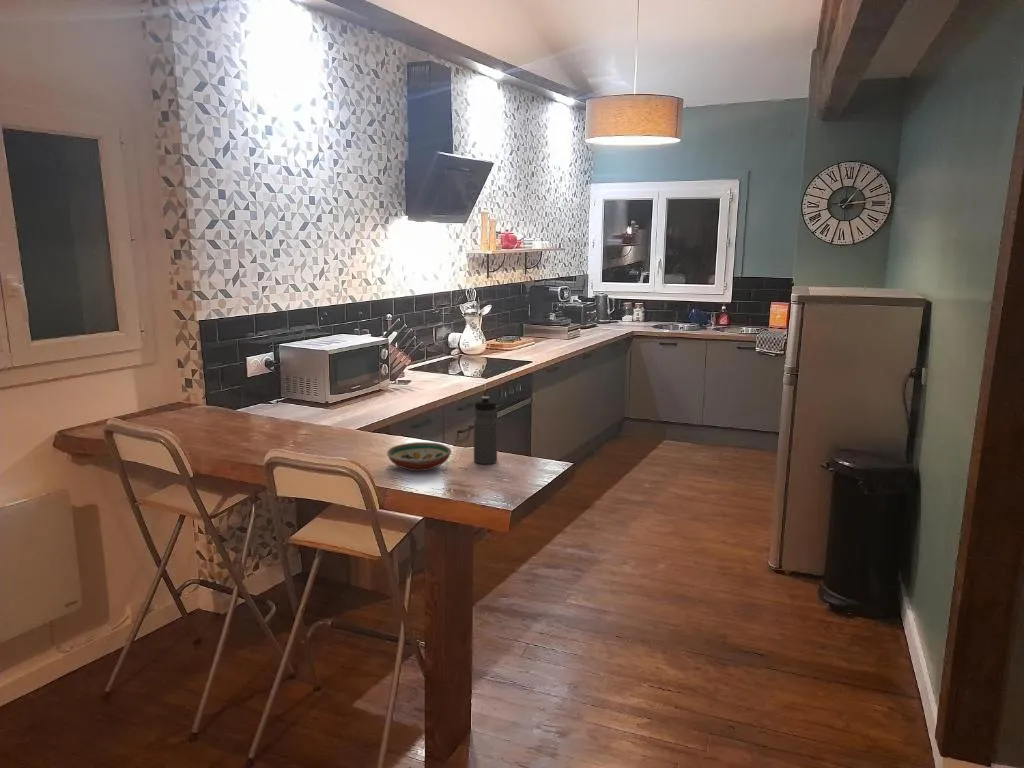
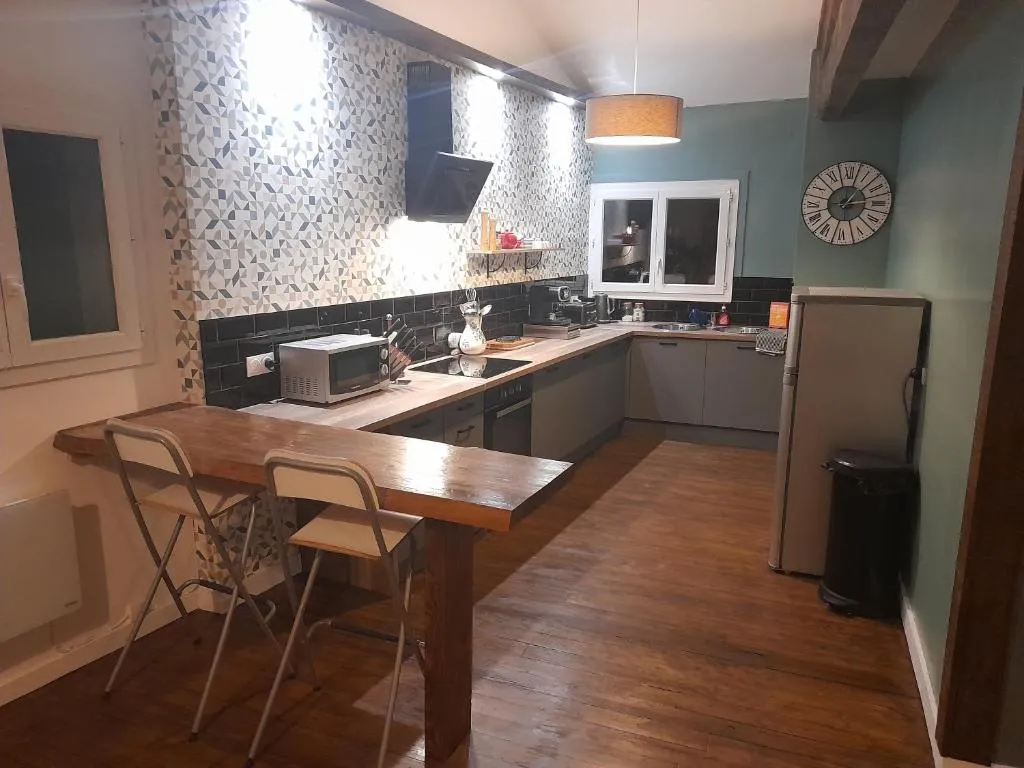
- decorative bowl [386,441,453,472]
- water bottle [473,395,498,465]
